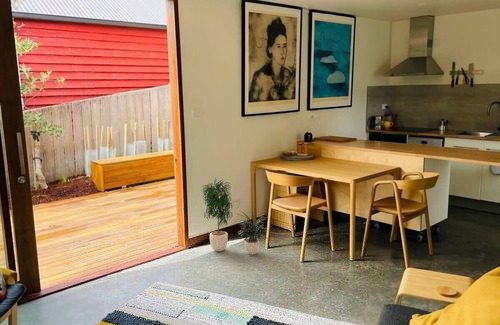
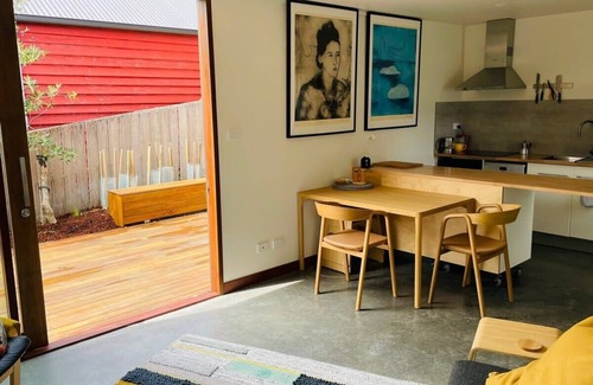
- potted plant [201,176,270,255]
